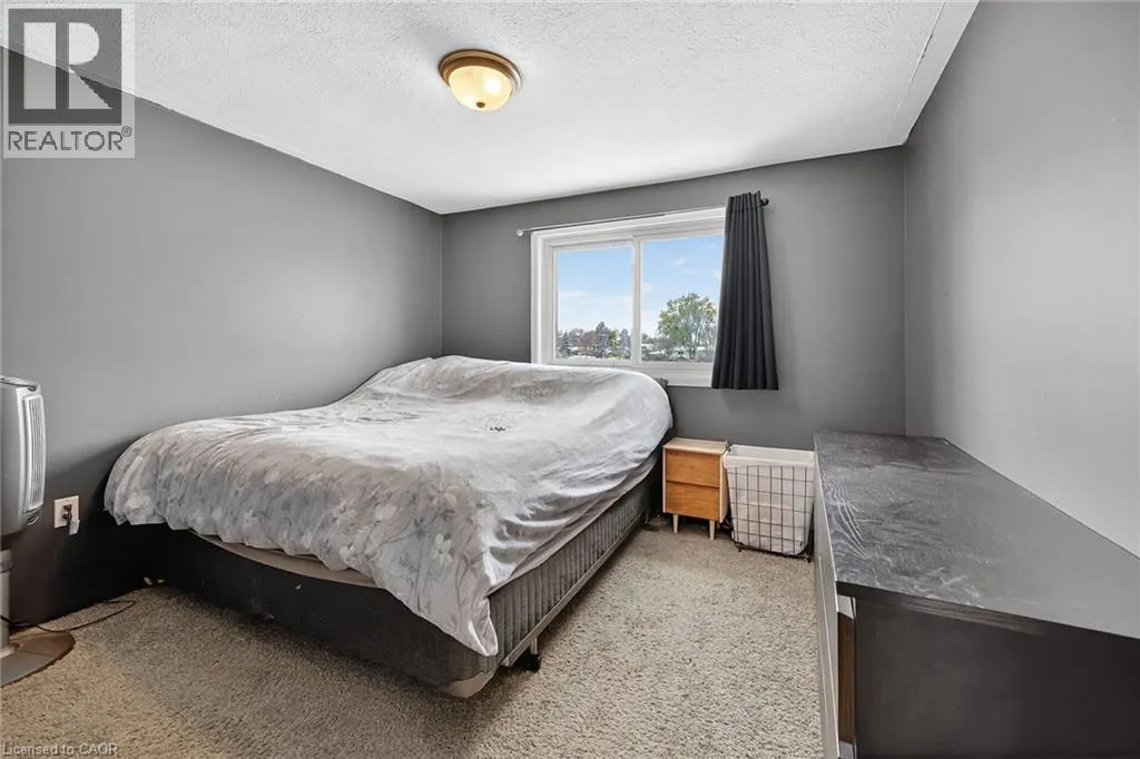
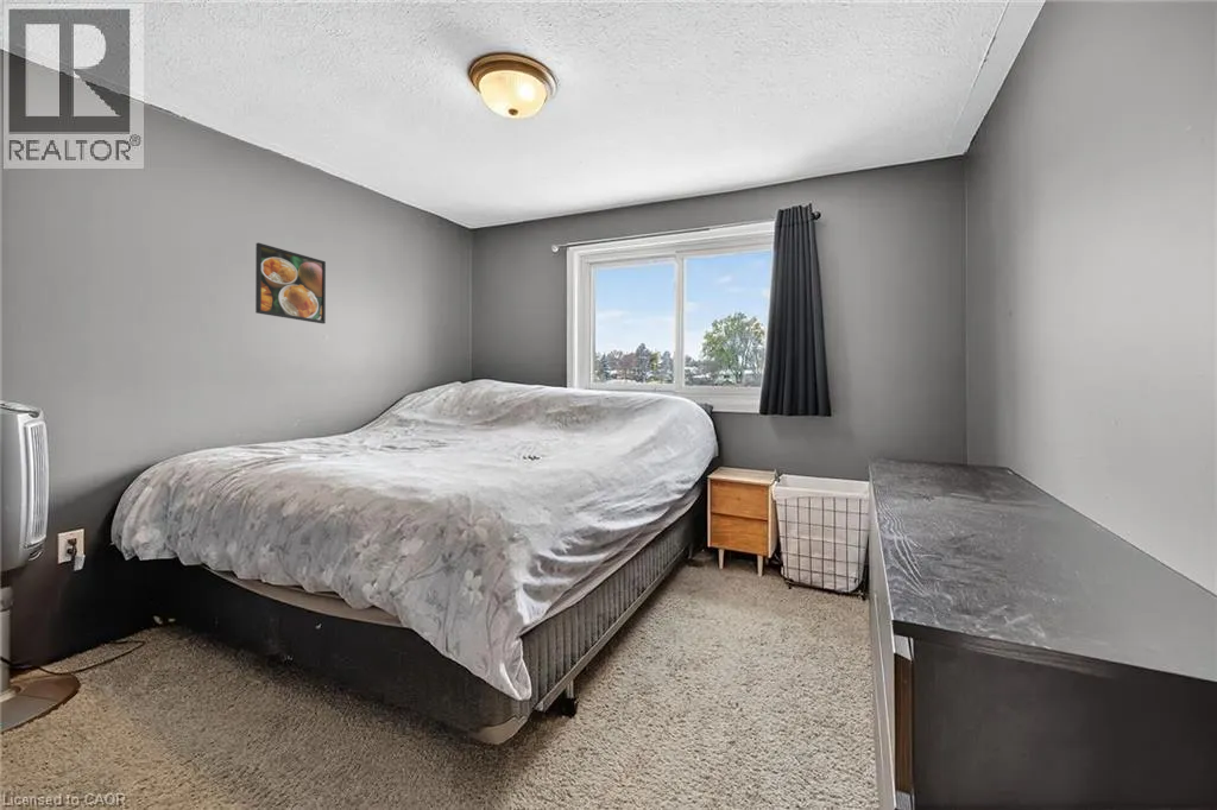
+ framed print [254,242,327,325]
